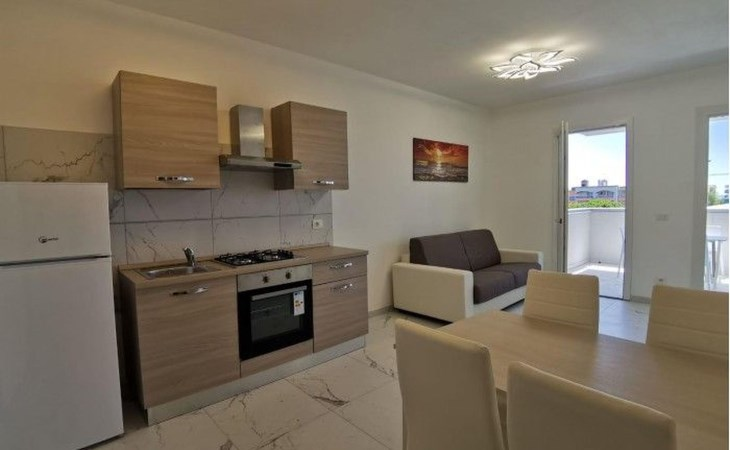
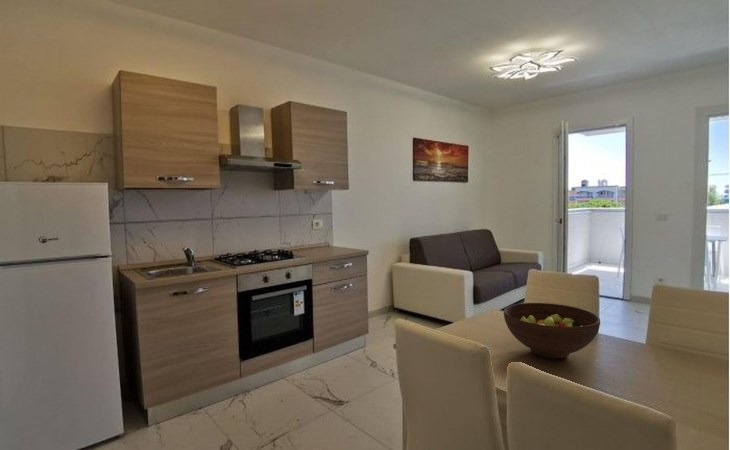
+ fruit bowl [503,302,601,359]
